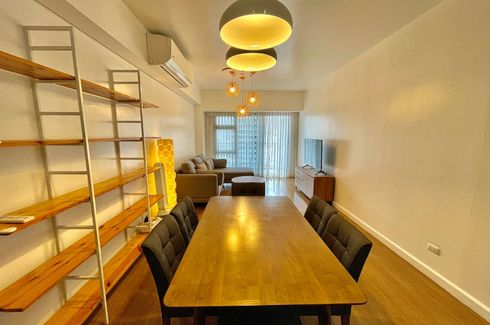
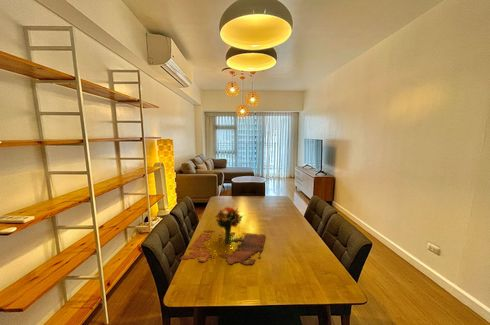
+ flower arrangement [179,206,266,266]
